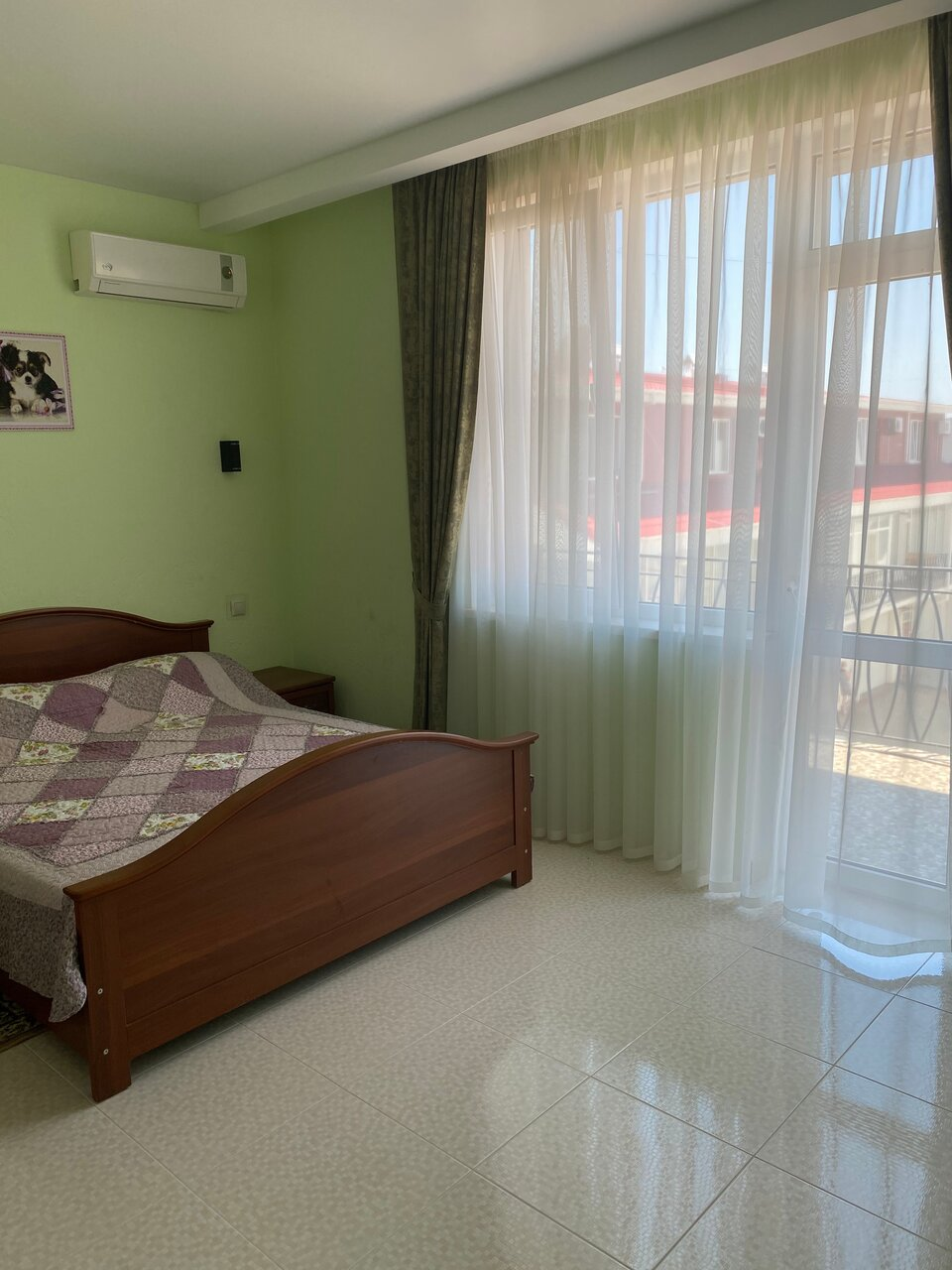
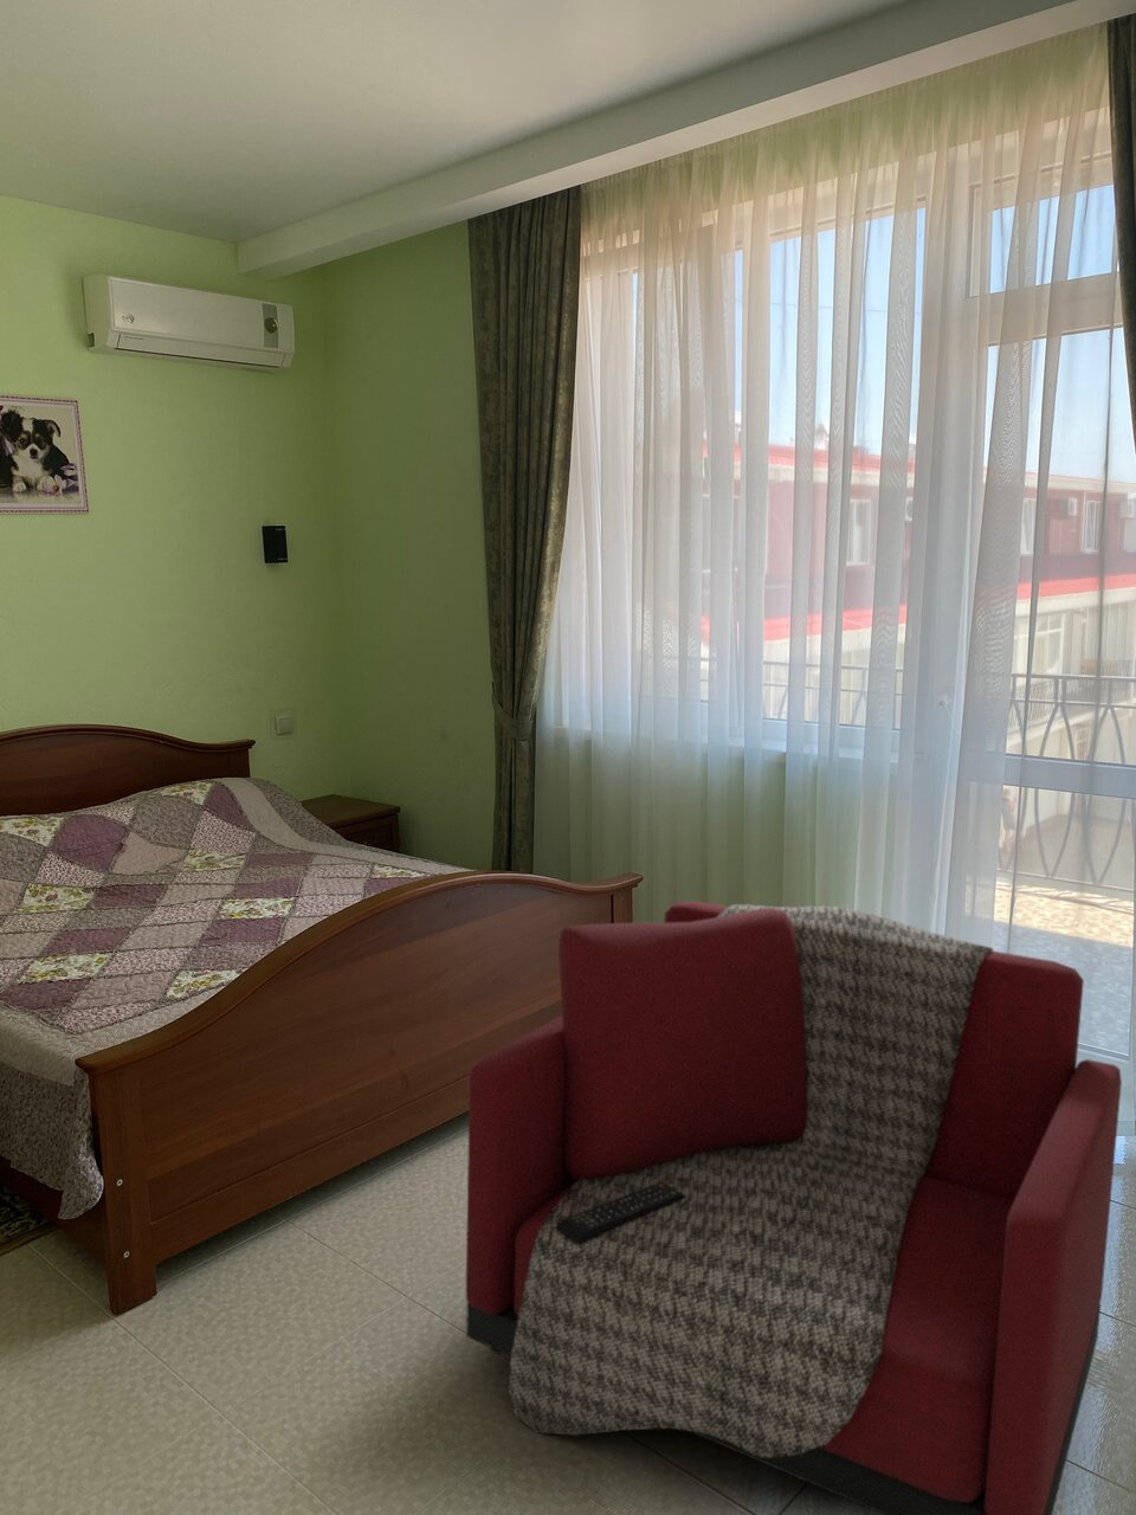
+ armchair [465,899,1123,1515]
